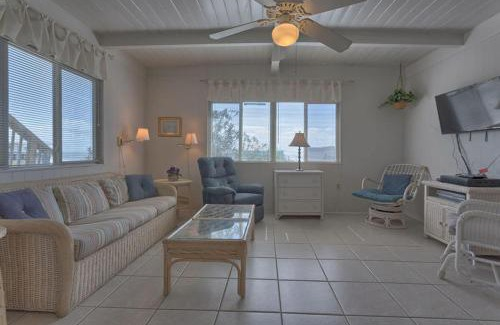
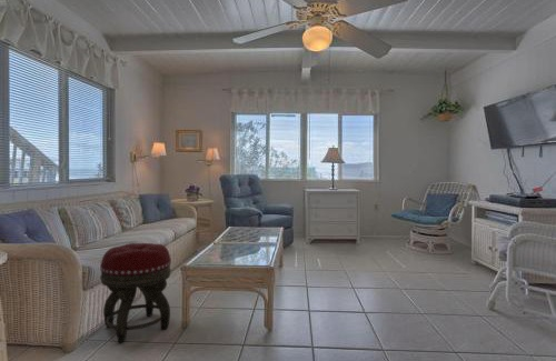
+ footstool [99,242,172,343]
